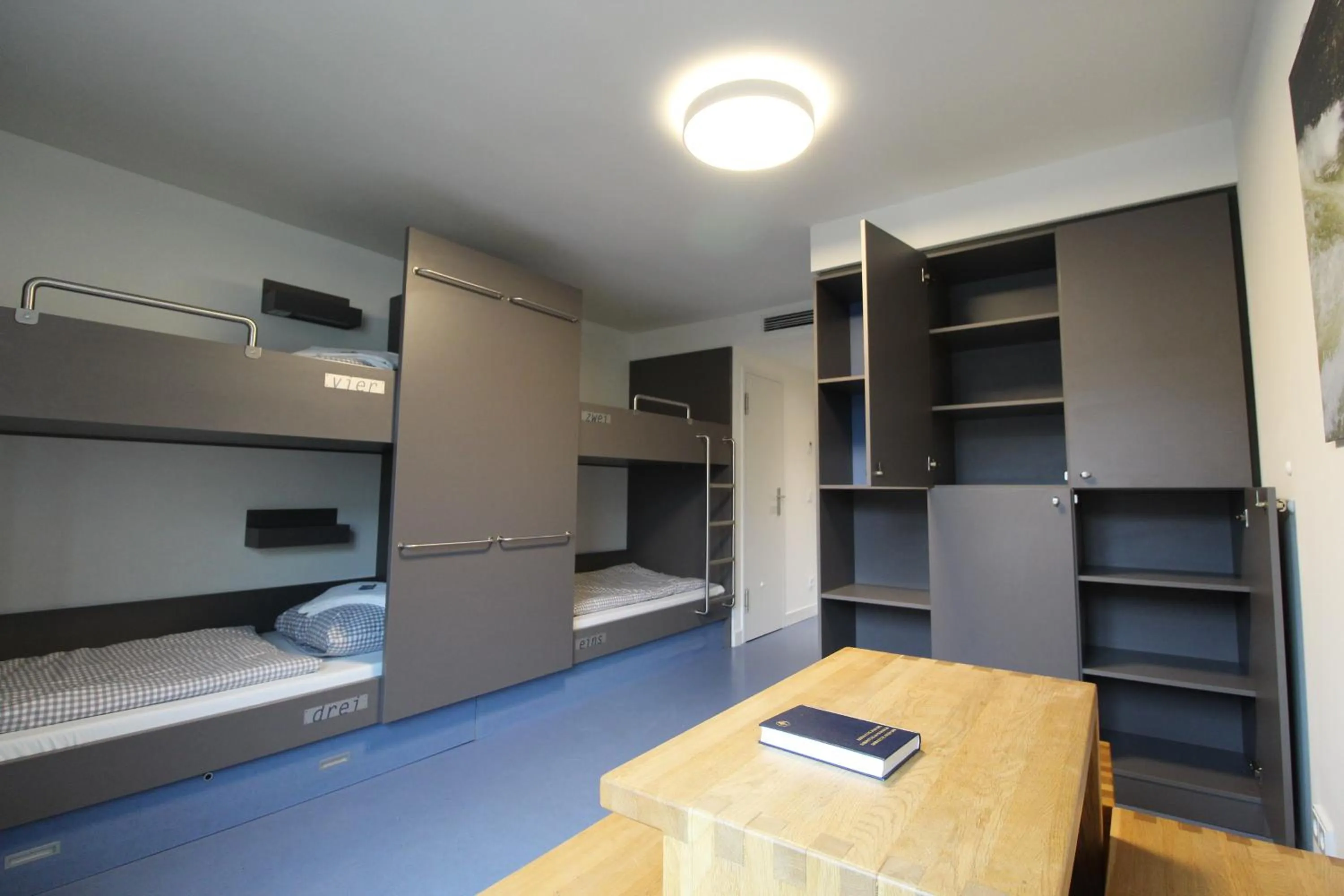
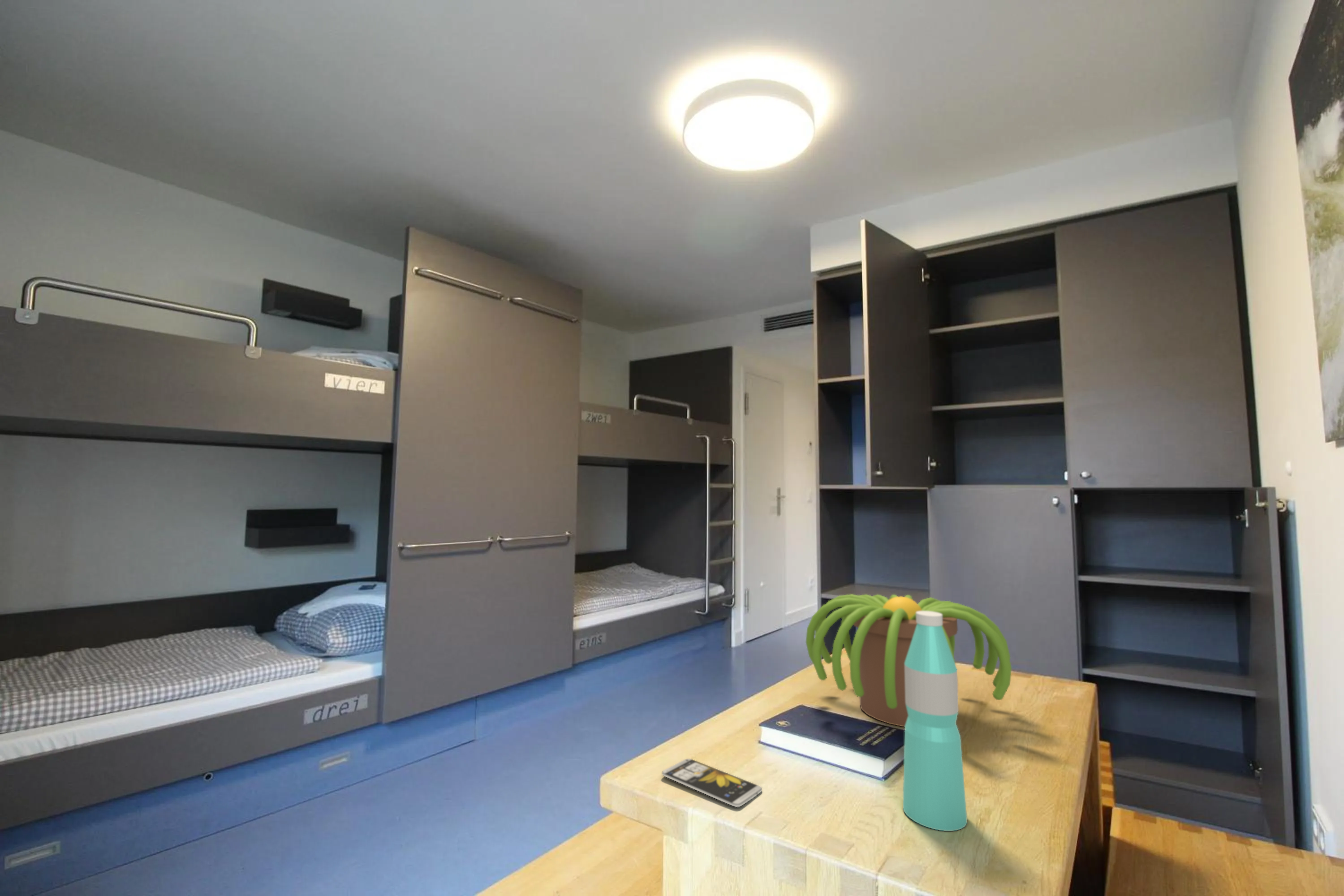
+ plant [806,594,1012,728]
+ smartphone [662,758,762,807]
+ water bottle [902,611,968,831]
